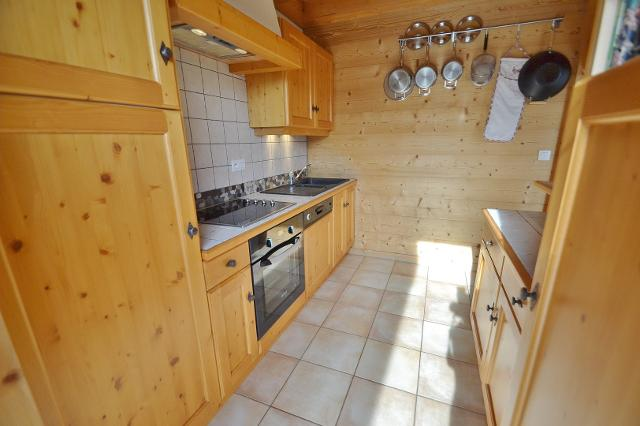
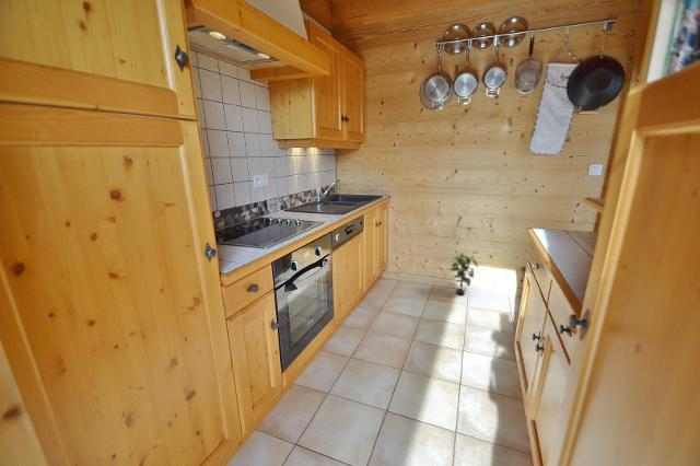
+ potted plant [447,251,480,295]
